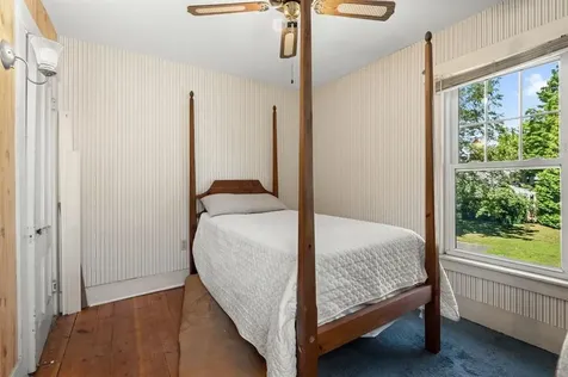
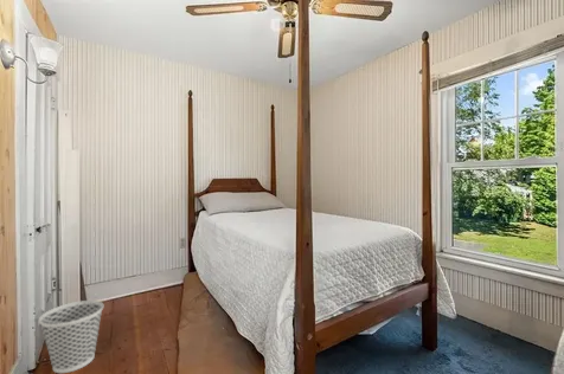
+ wastebasket [38,299,104,374]
